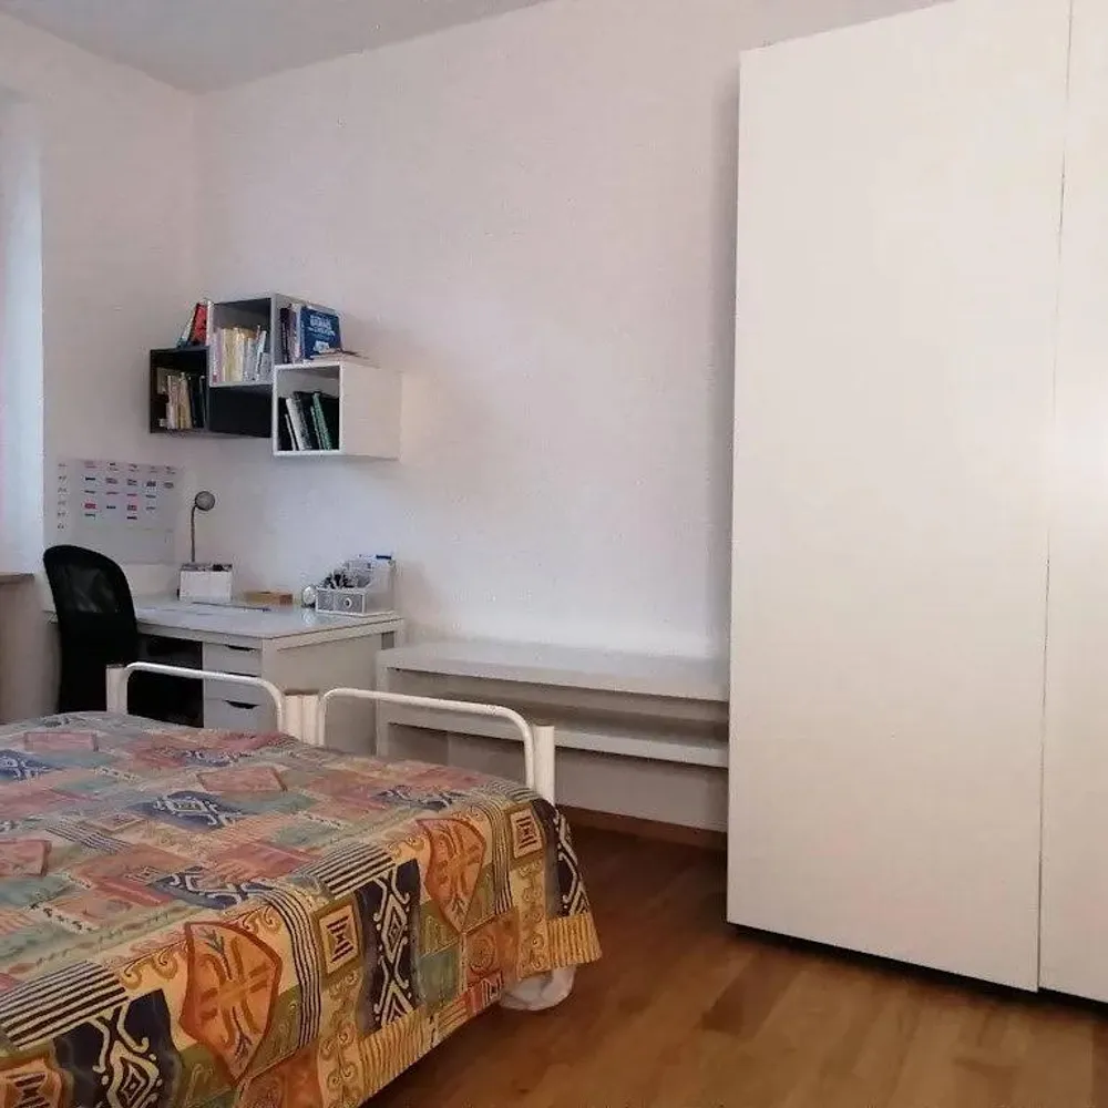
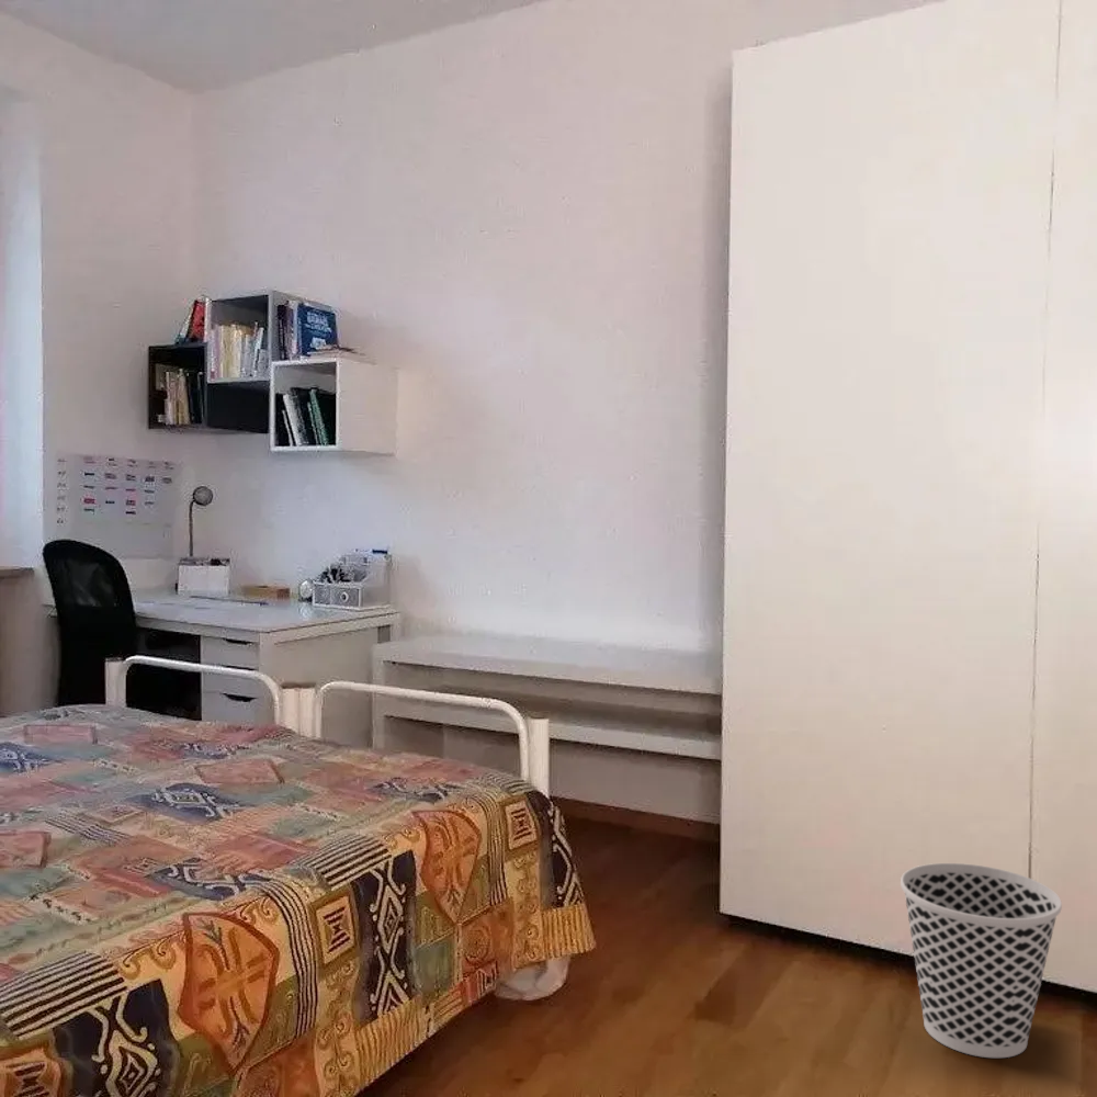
+ wastebasket [900,862,1063,1059]
